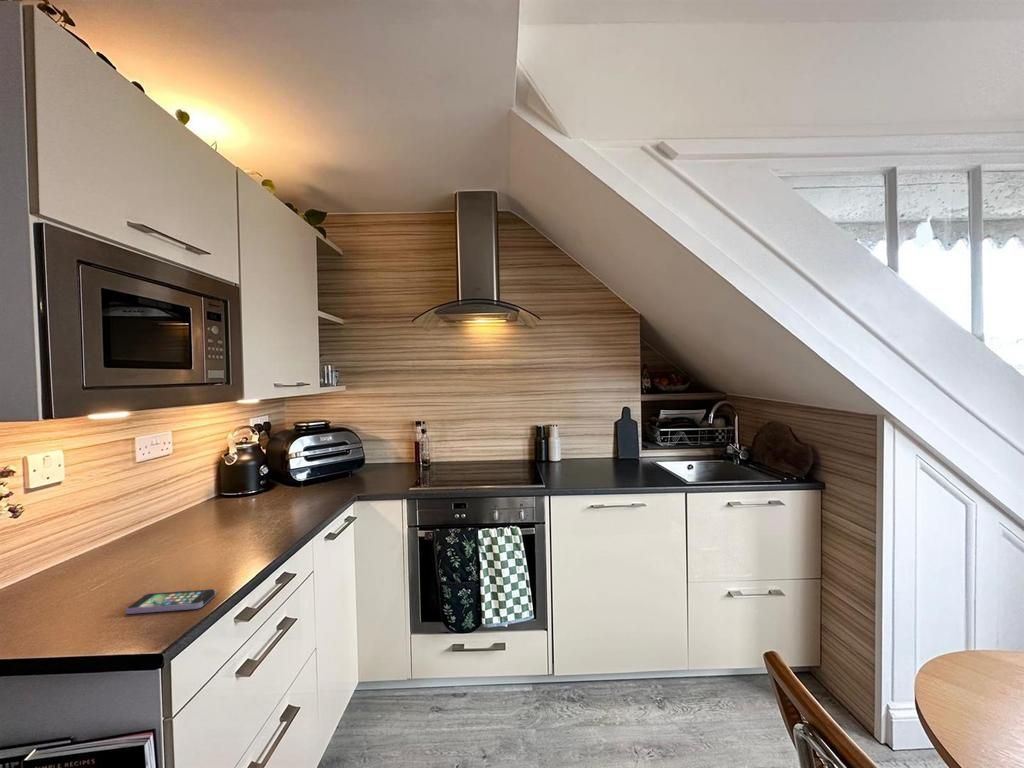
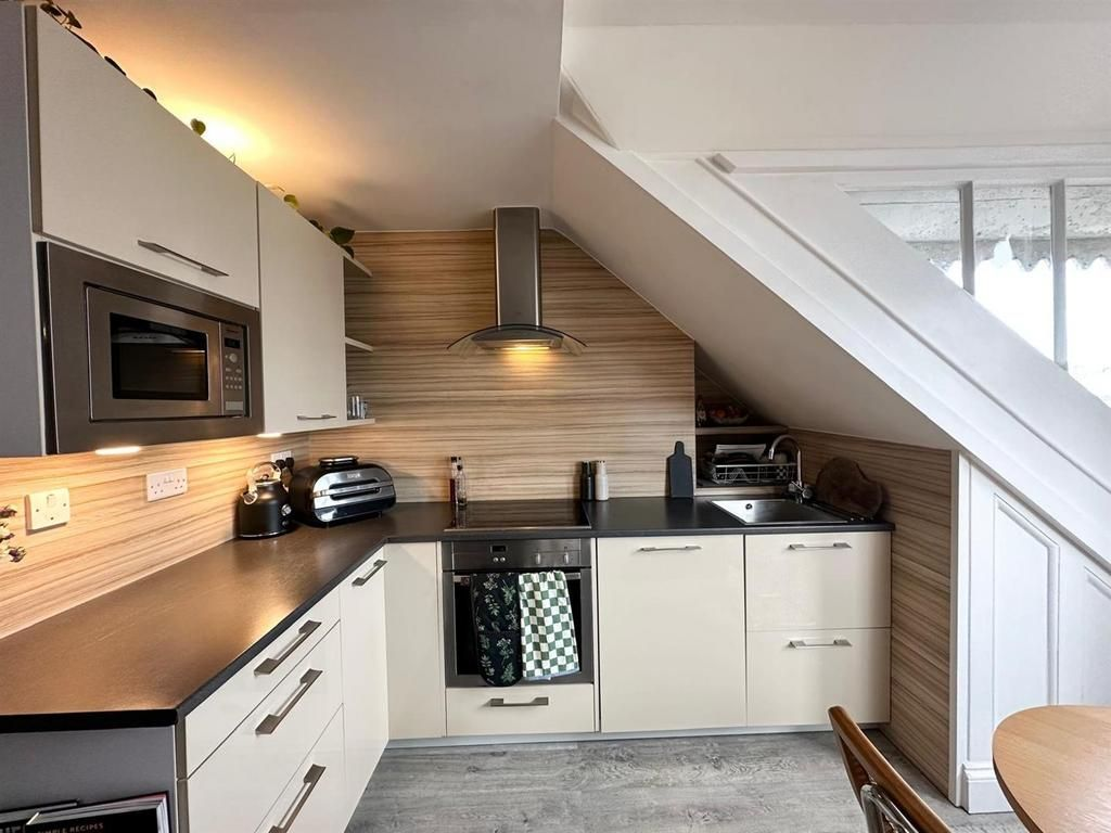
- smartphone [125,588,216,615]
